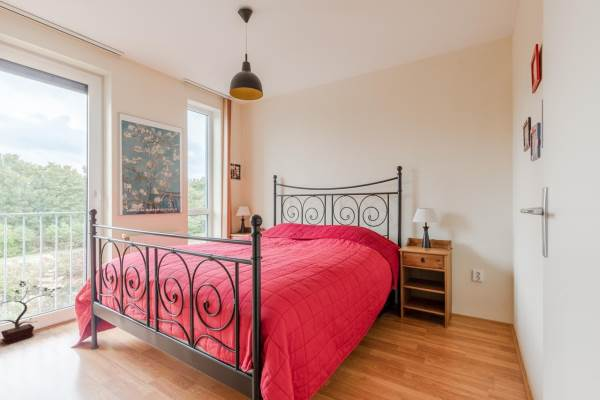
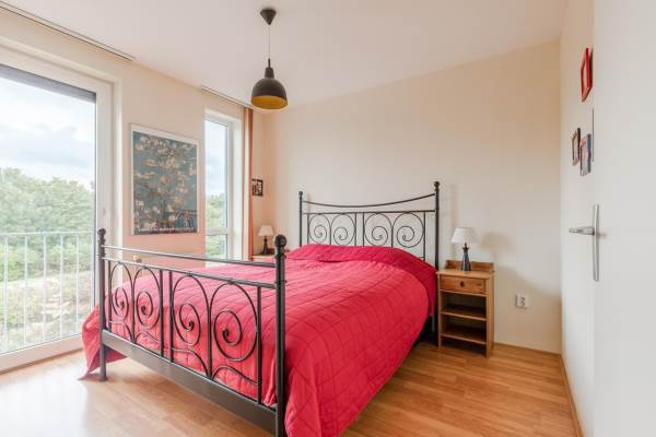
- potted plant [0,280,61,345]
